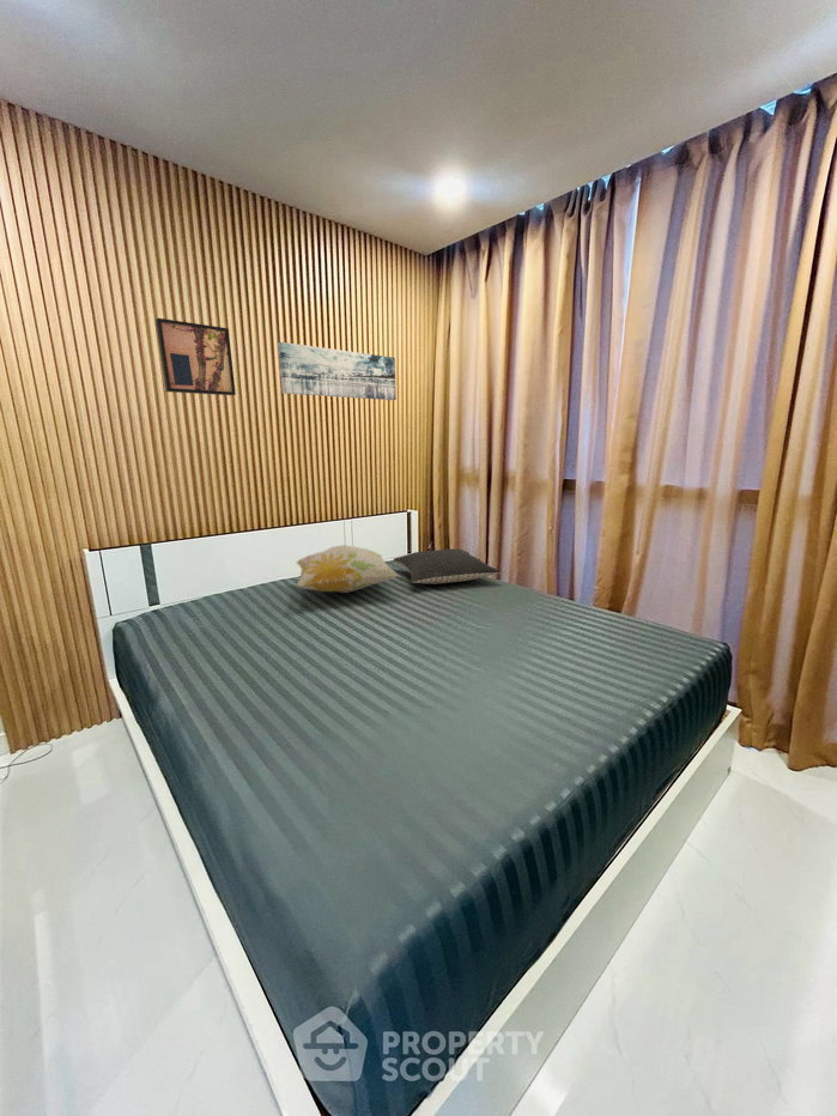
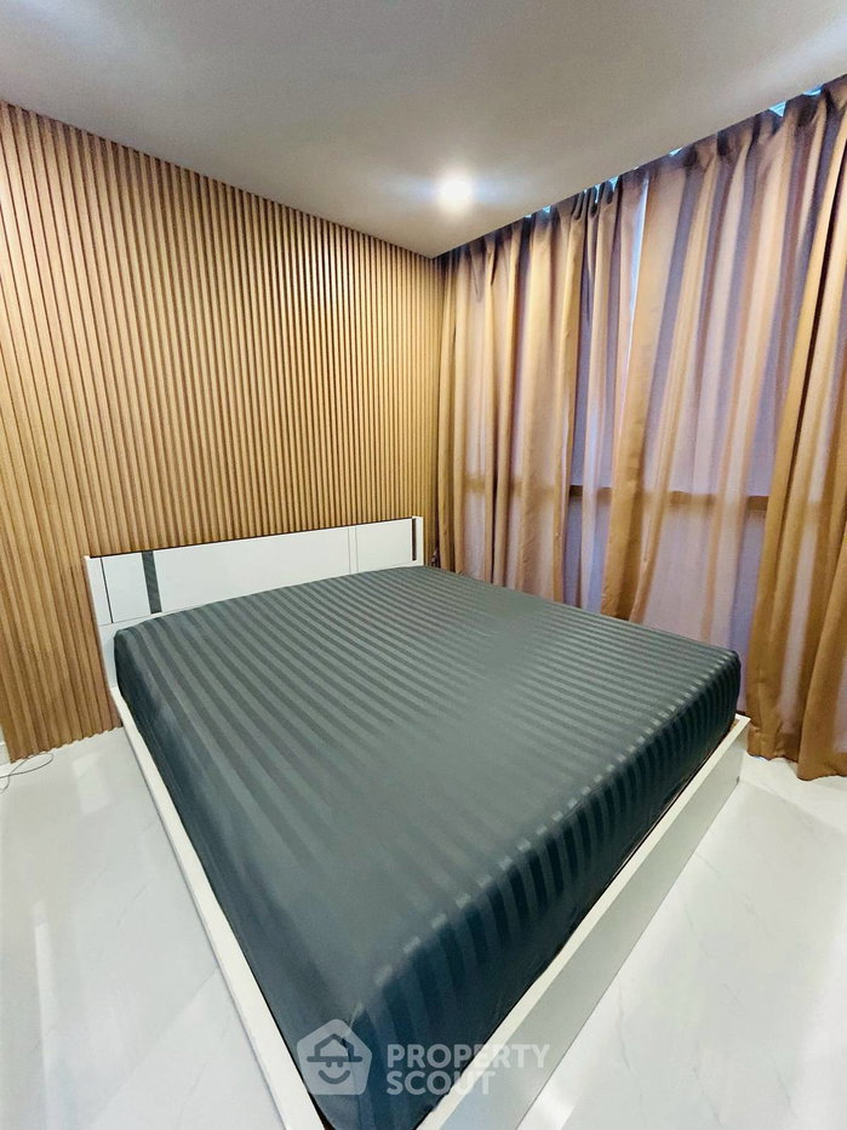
- decorative pillow [295,544,401,594]
- wall art [154,317,237,396]
- pillow [393,548,502,586]
- wall art [277,341,398,401]
